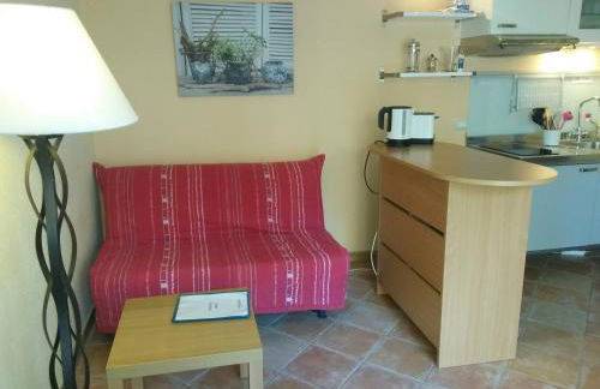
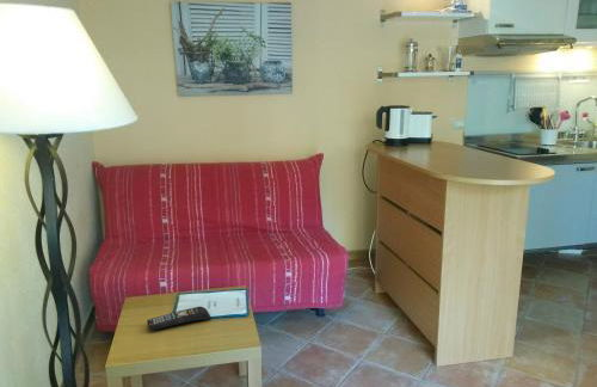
+ remote control [146,306,213,331]
